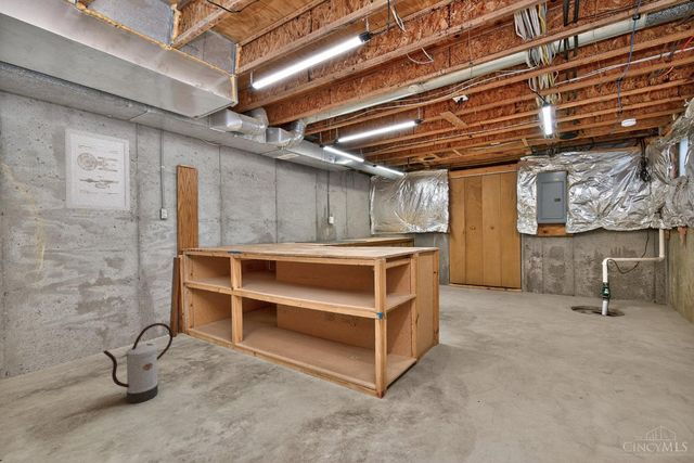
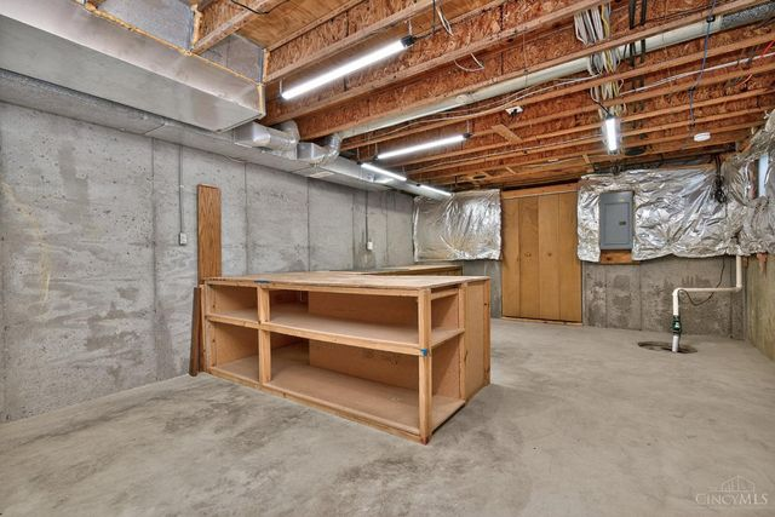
- wall art [64,127,131,211]
- watering can [102,322,174,404]
